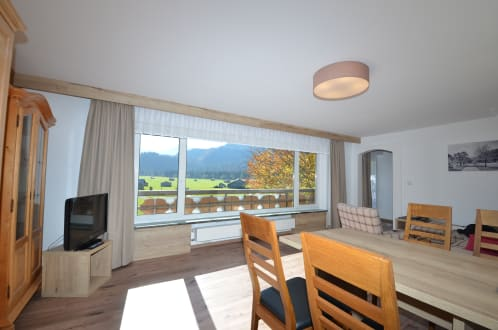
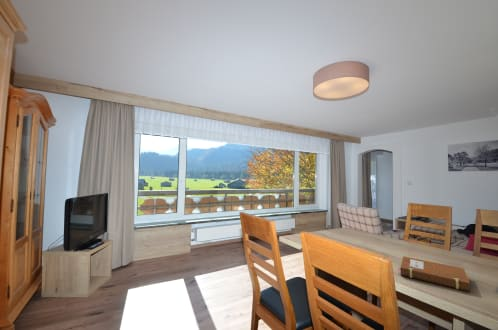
+ notebook [397,256,471,293]
